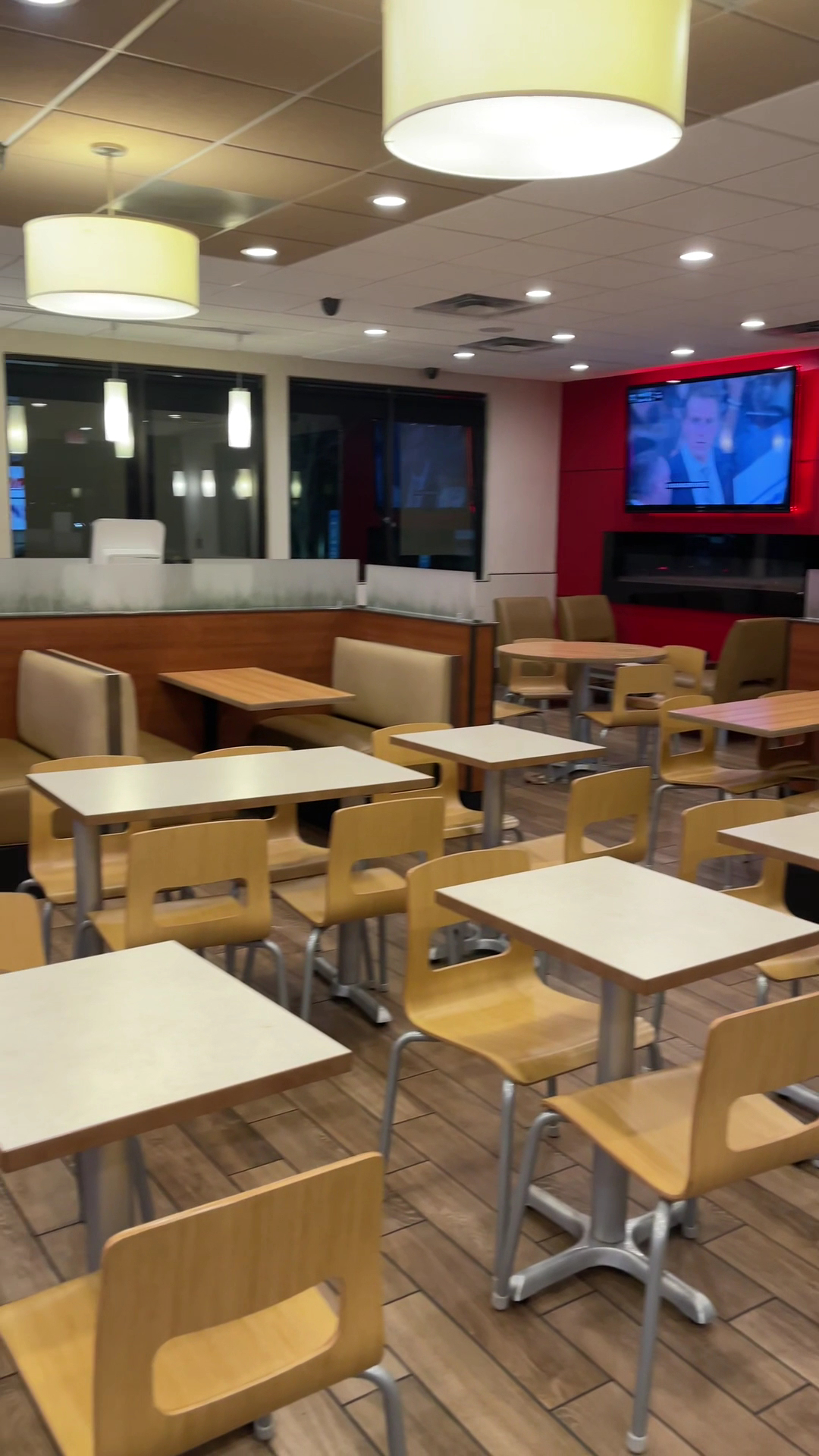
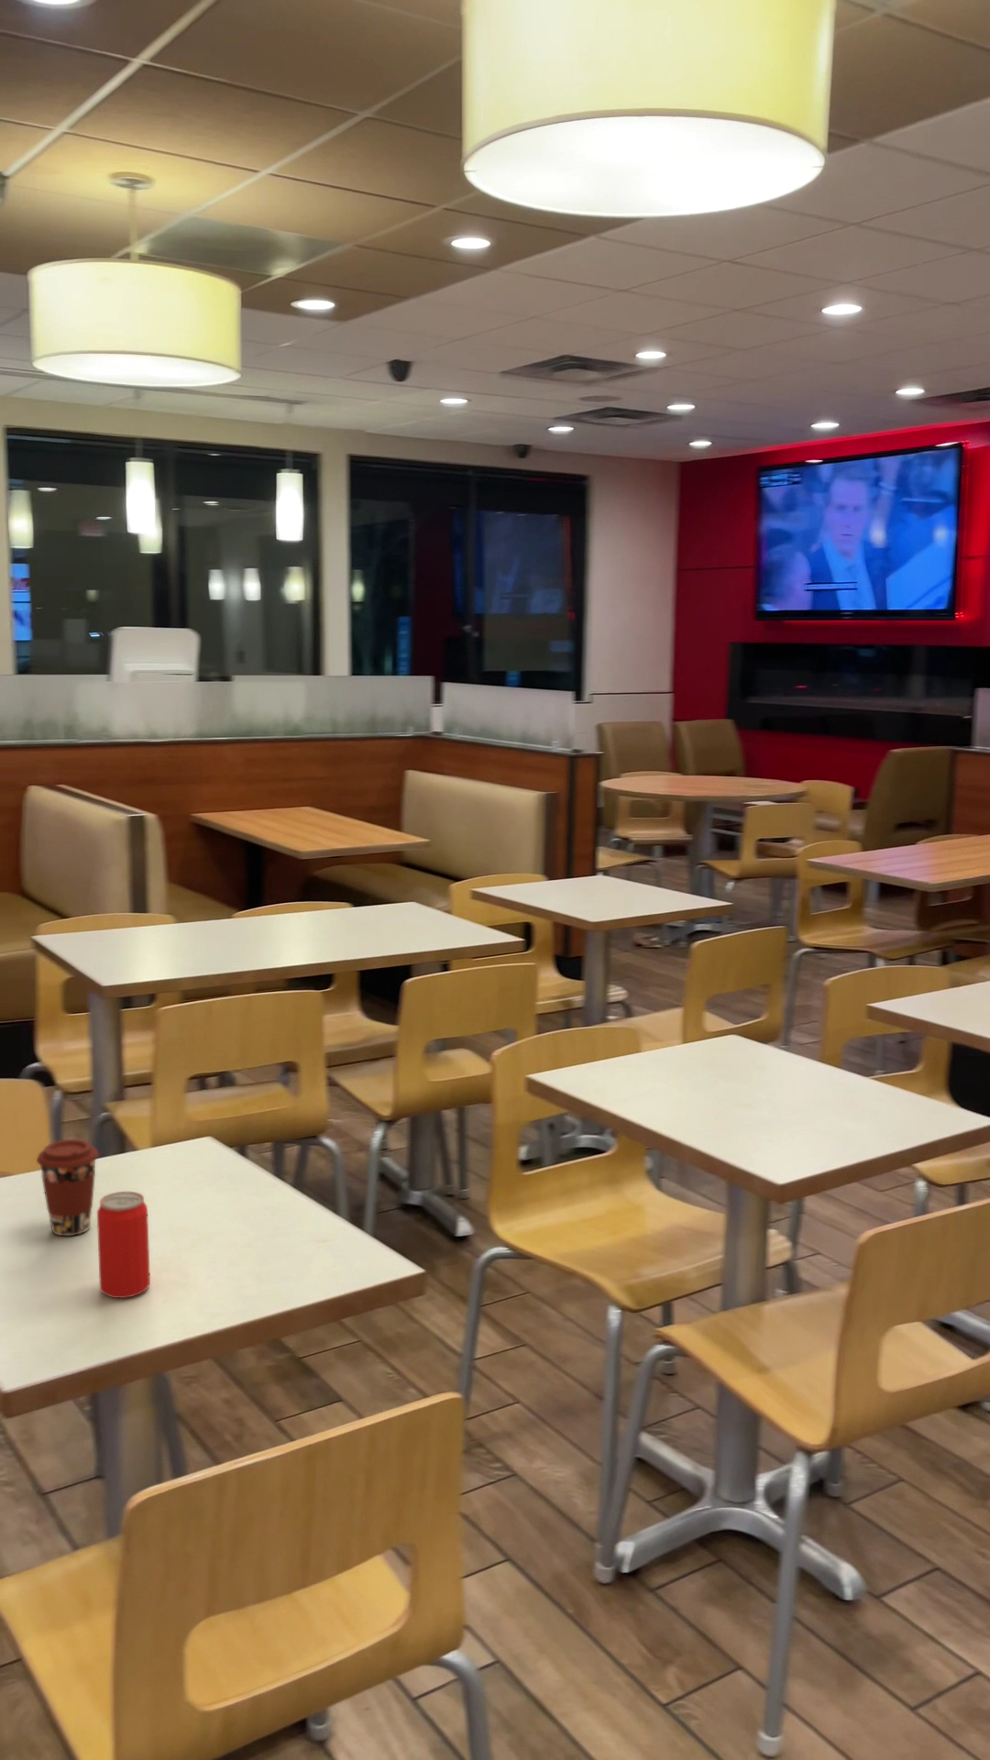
+ beverage can [97,1191,151,1299]
+ coffee cup [36,1139,100,1237]
